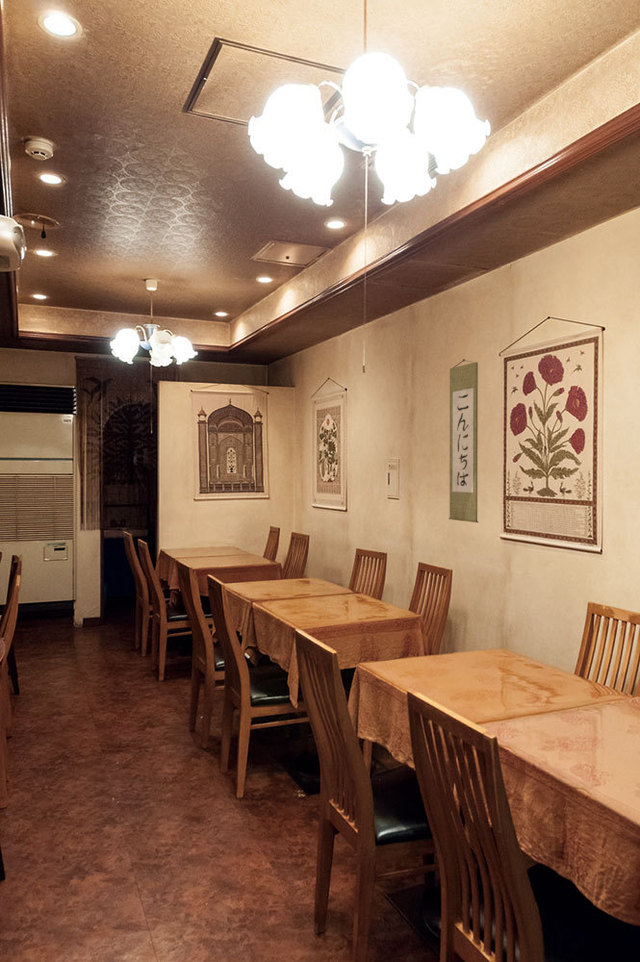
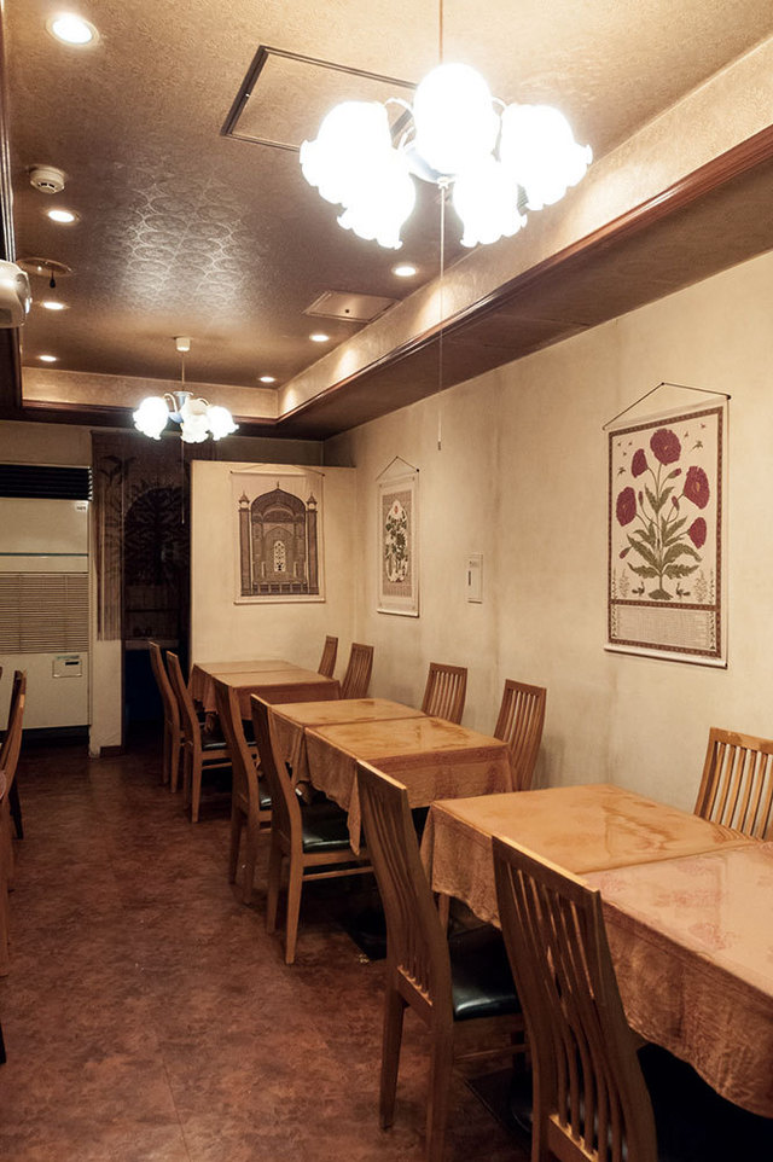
- wall scroll [448,358,479,524]
